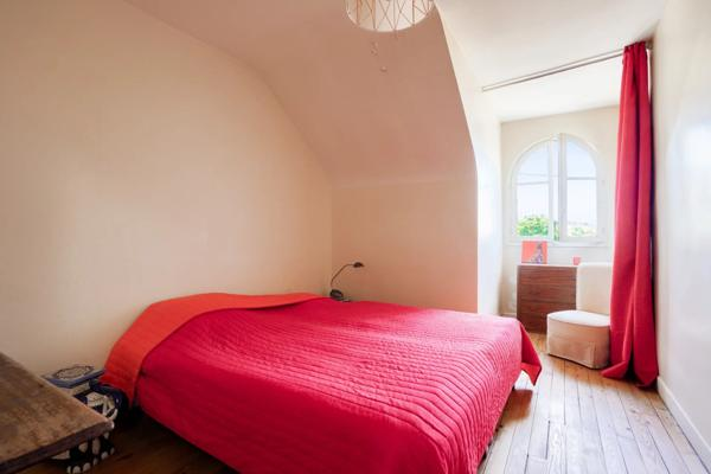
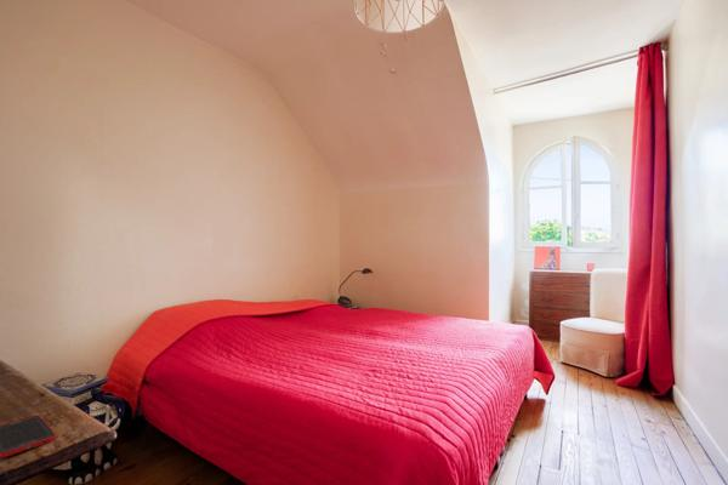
+ cell phone [0,415,56,458]
